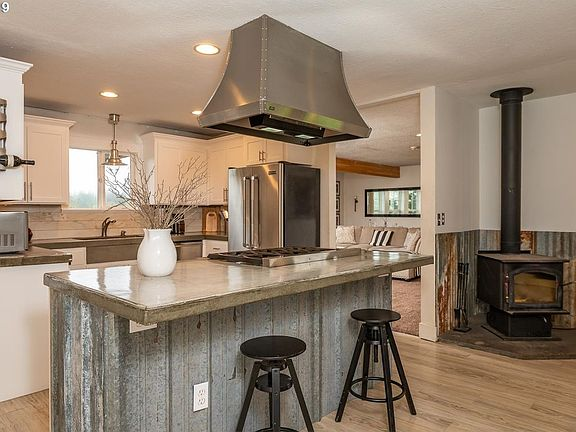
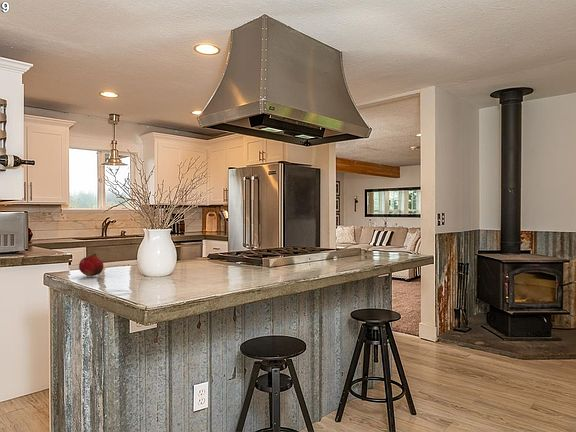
+ fruit [78,253,105,277]
